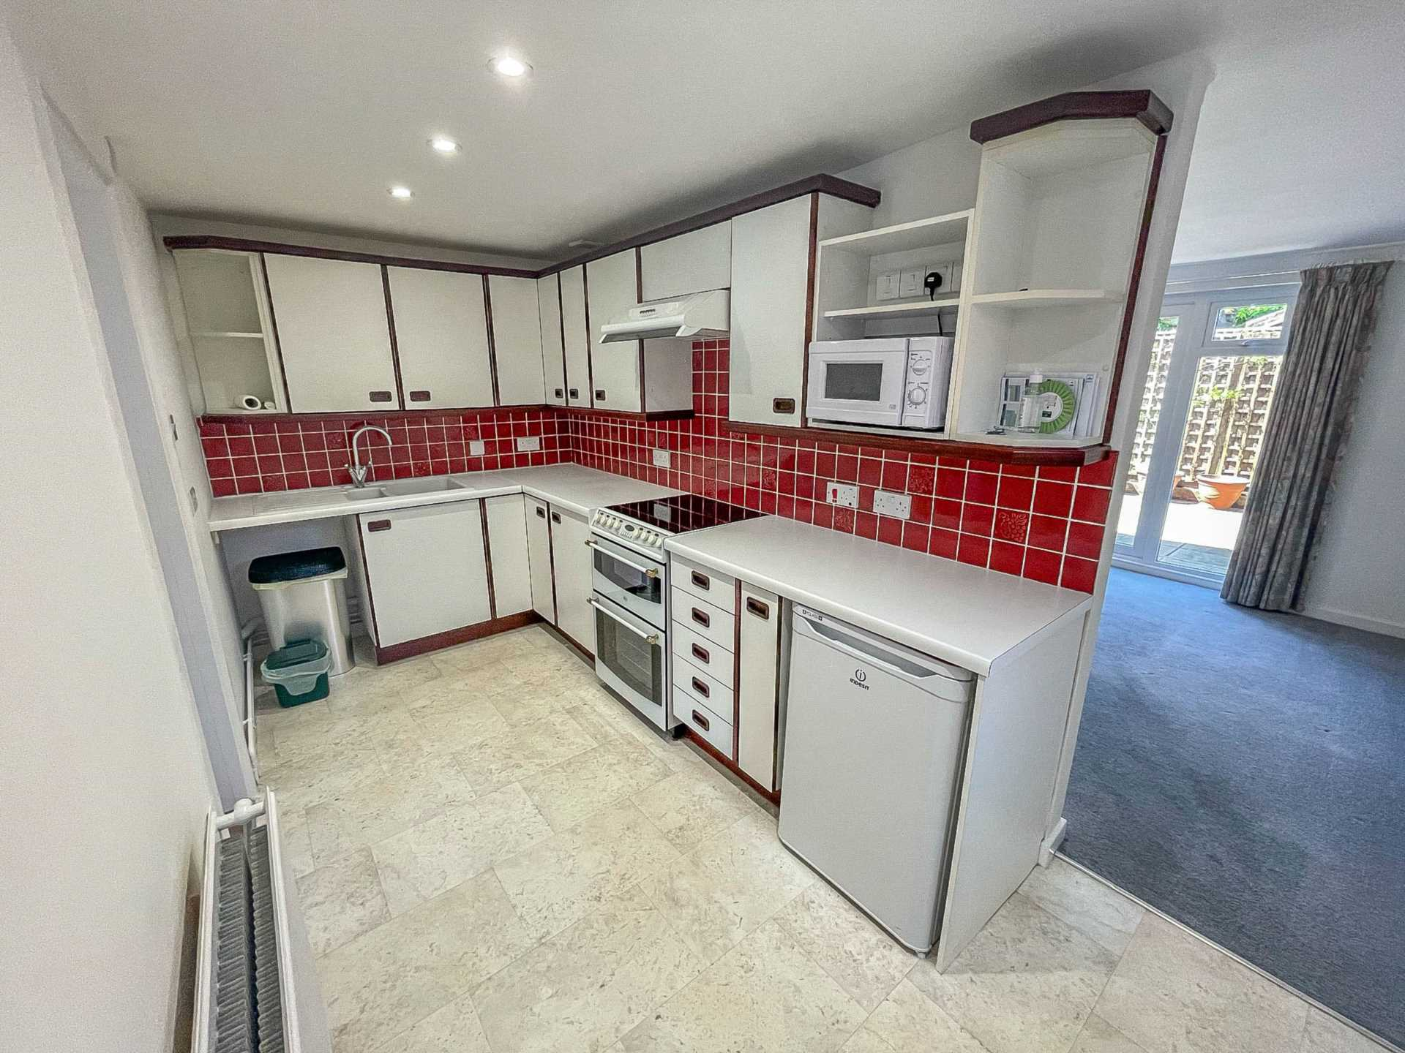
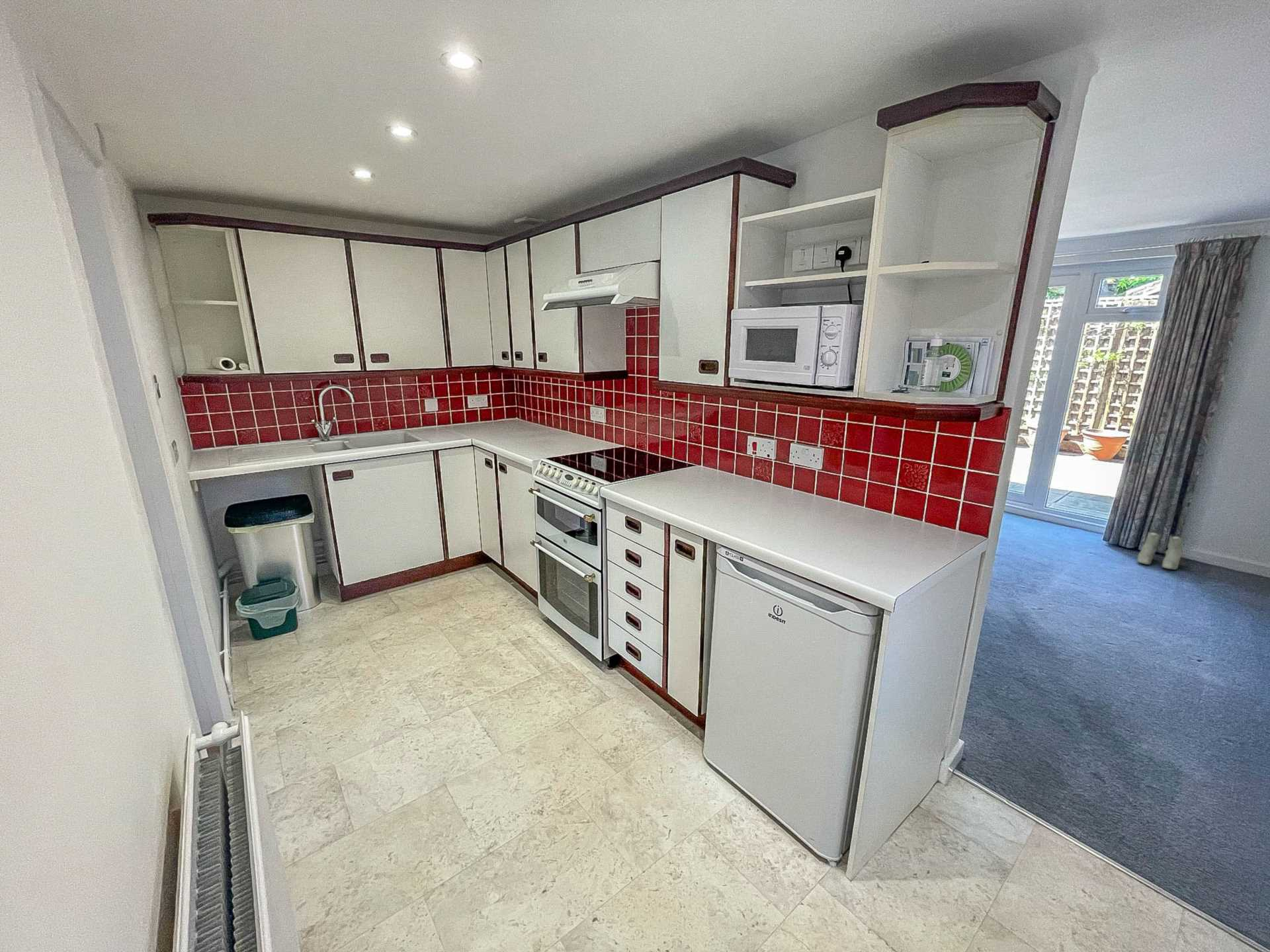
+ boots [1136,531,1183,571]
